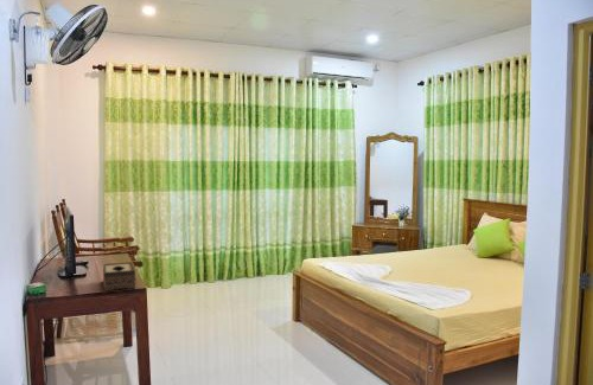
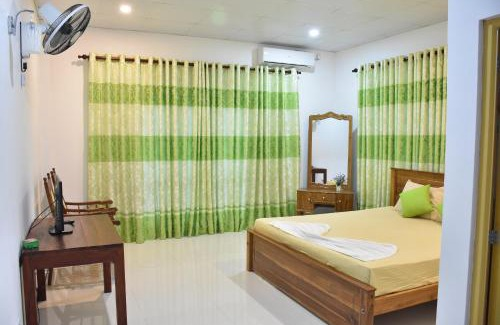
- tissue box [102,261,136,293]
